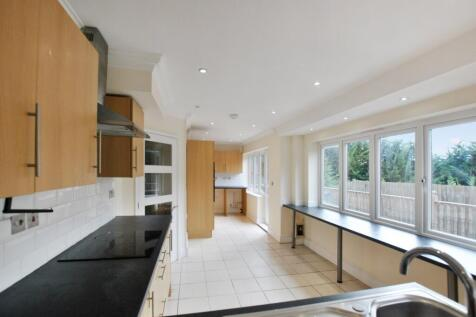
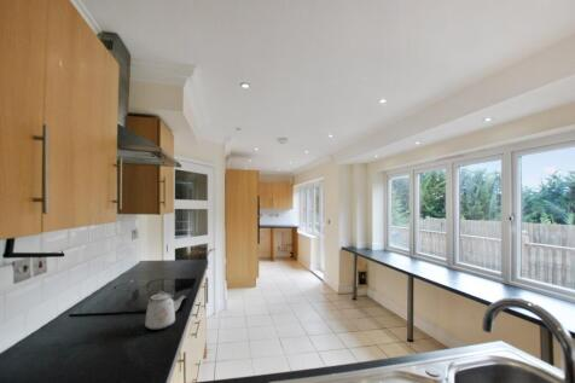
+ kettle [144,277,187,331]
